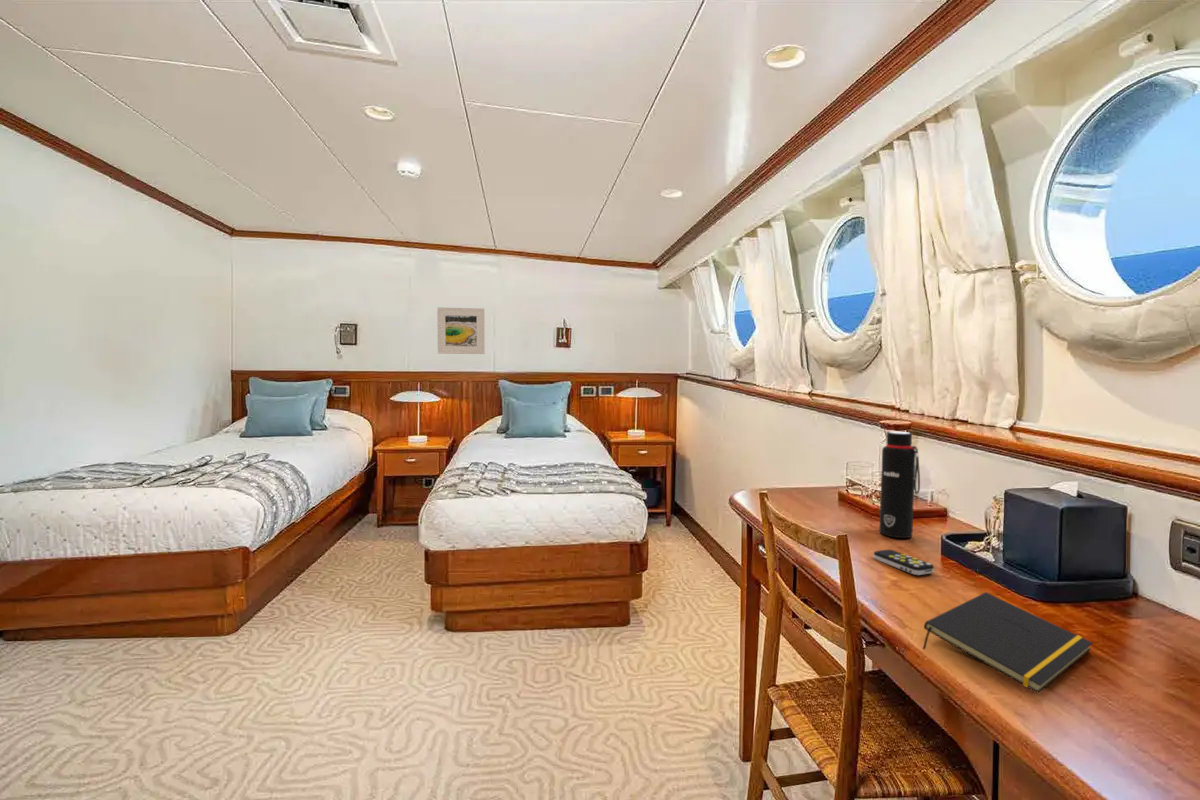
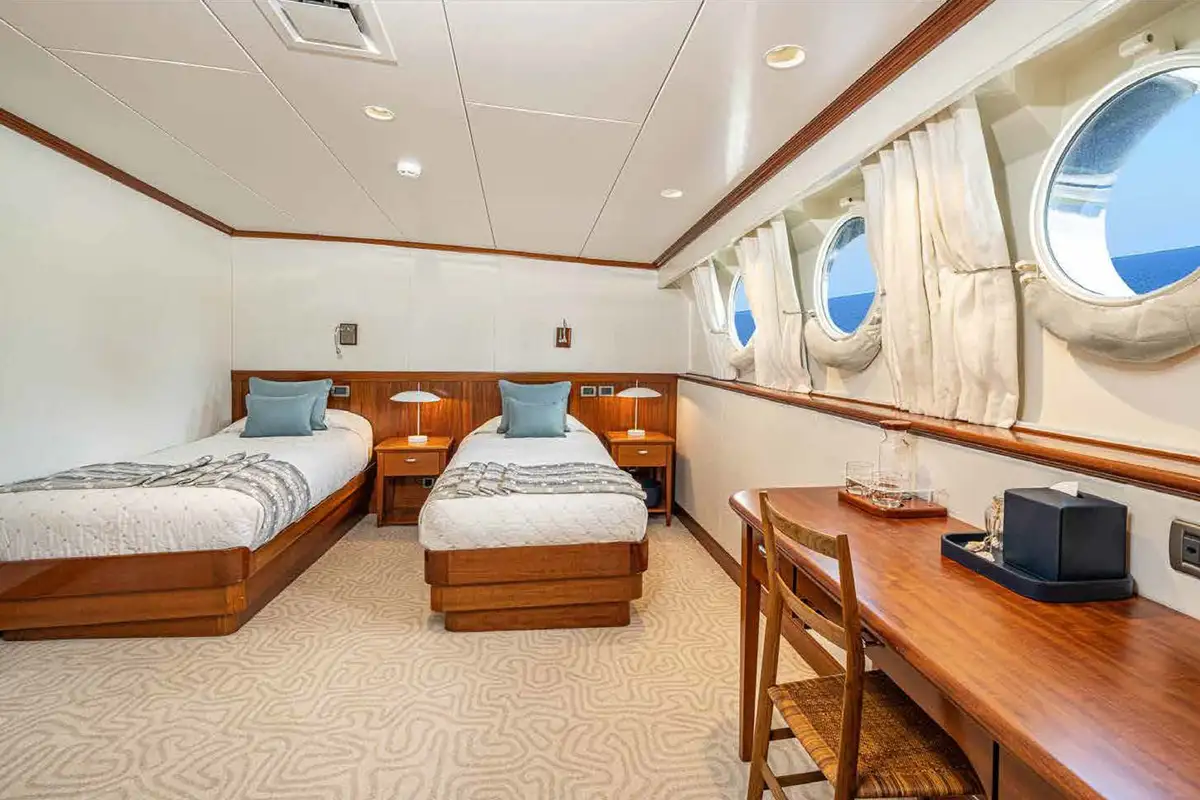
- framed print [436,306,486,355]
- water bottle [878,430,921,539]
- notepad [922,591,1094,694]
- remote control [873,549,935,576]
